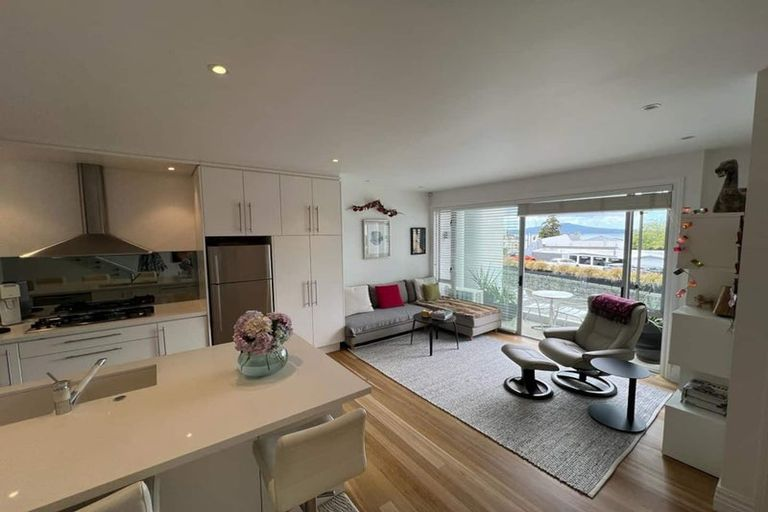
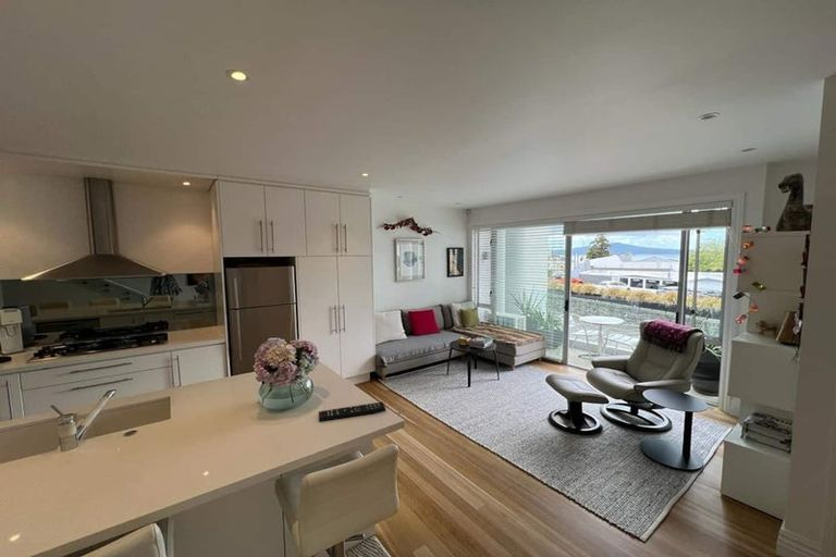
+ remote control [317,400,386,423]
